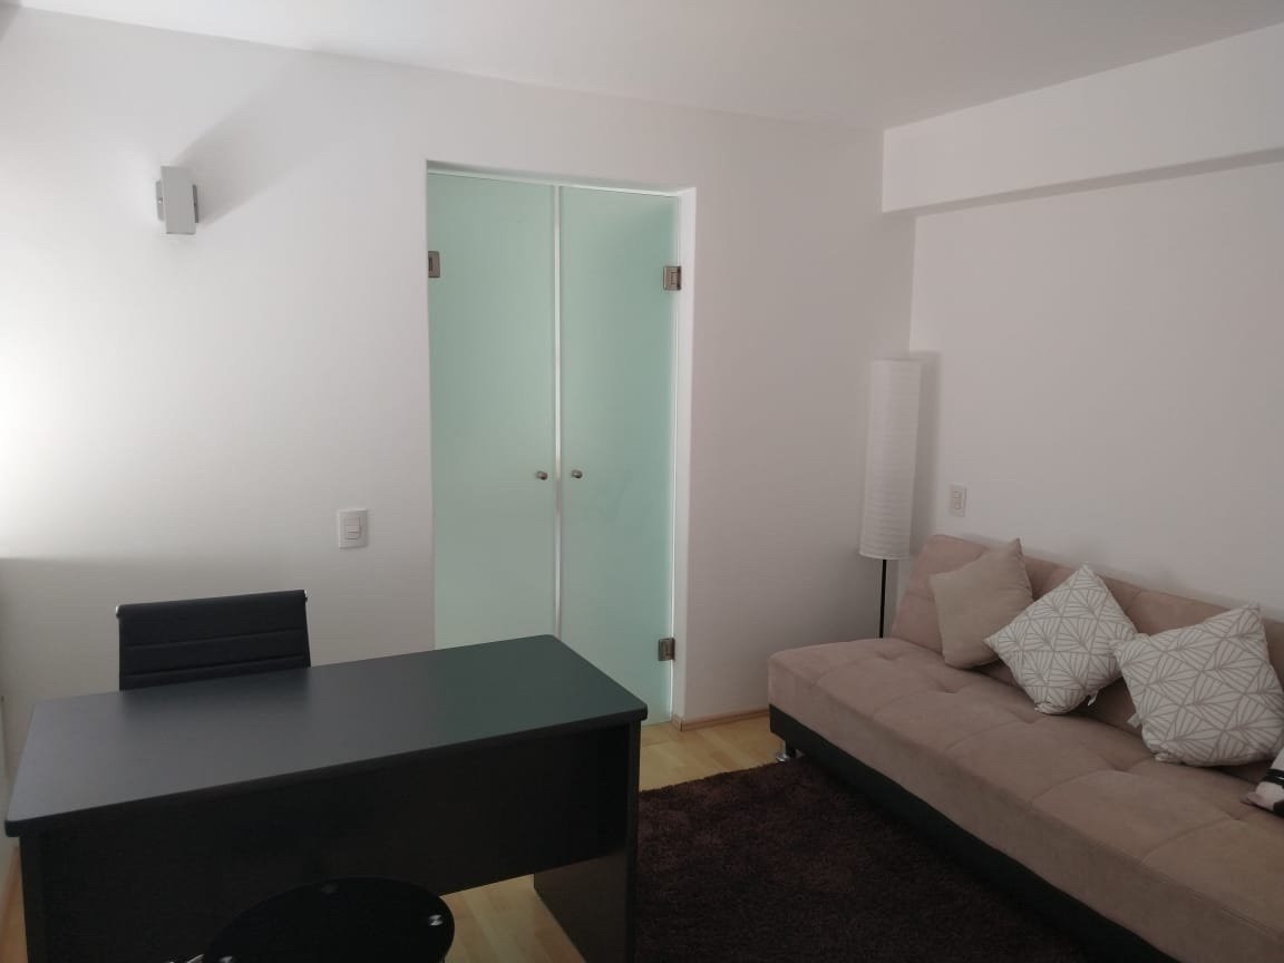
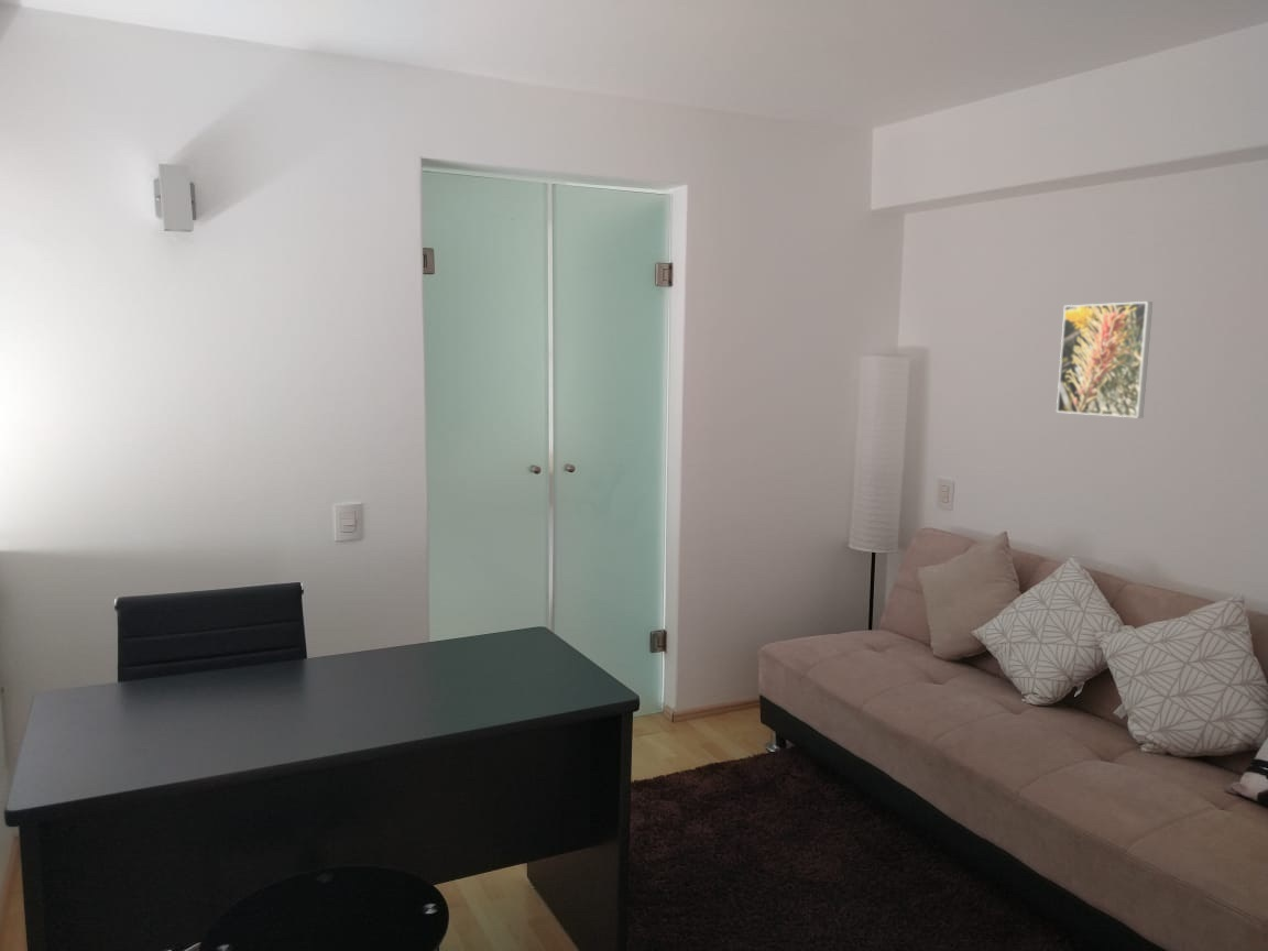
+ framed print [1056,300,1154,418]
